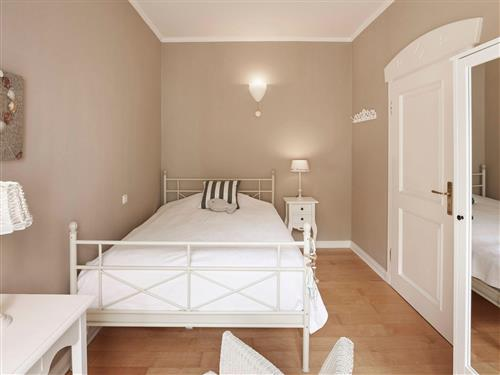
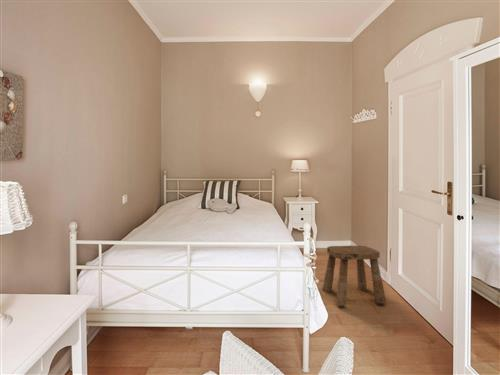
+ stool [322,245,387,306]
